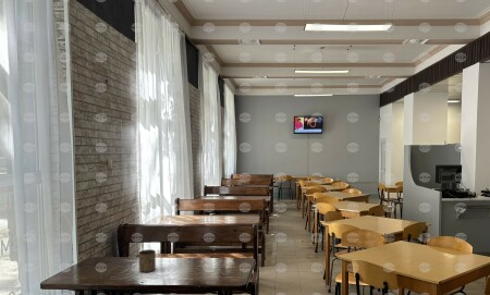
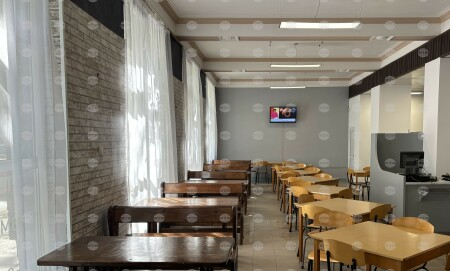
- cup [137,248,157,273]
